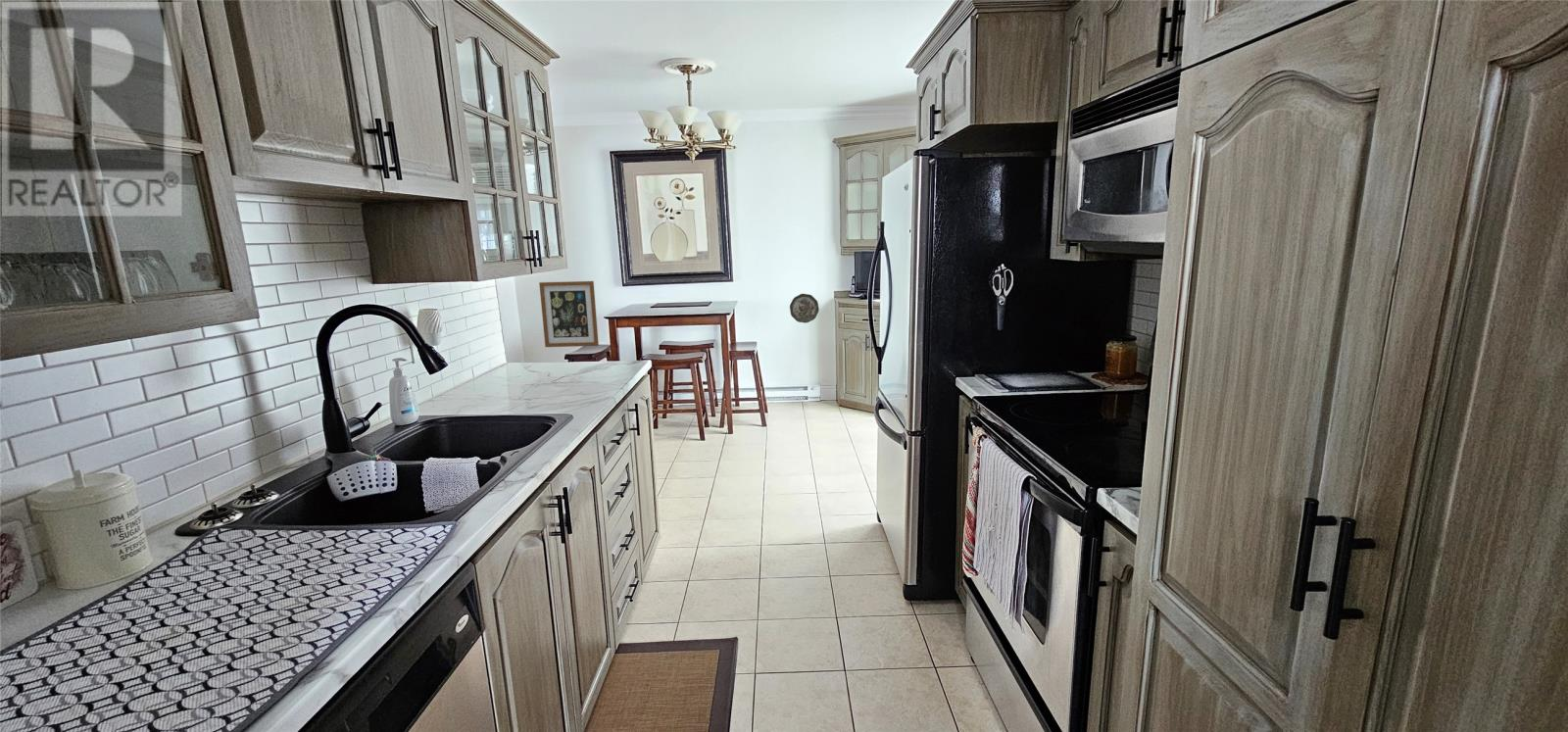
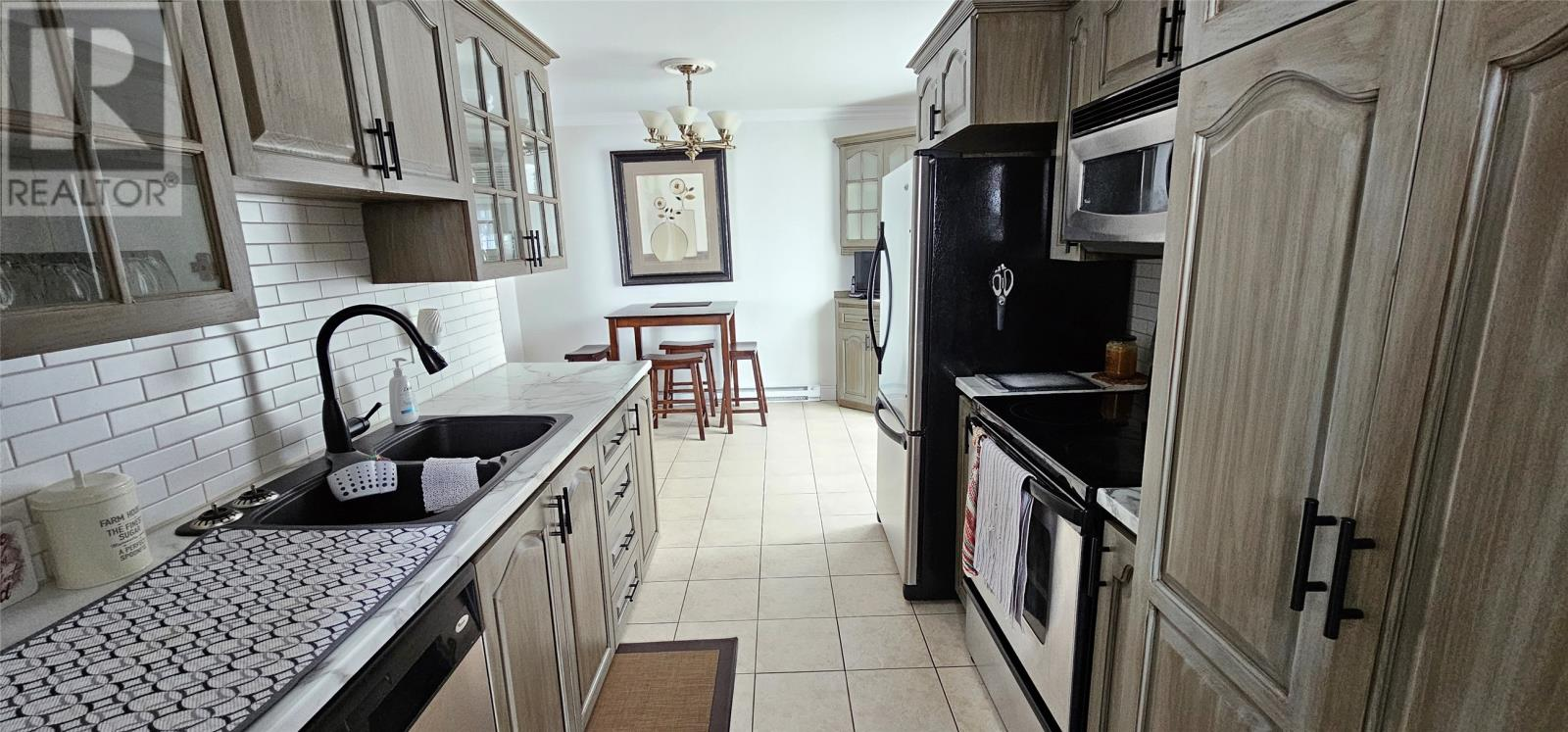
- decorative plate [789,293,820,324]
- wall art [538,280,600,348]
